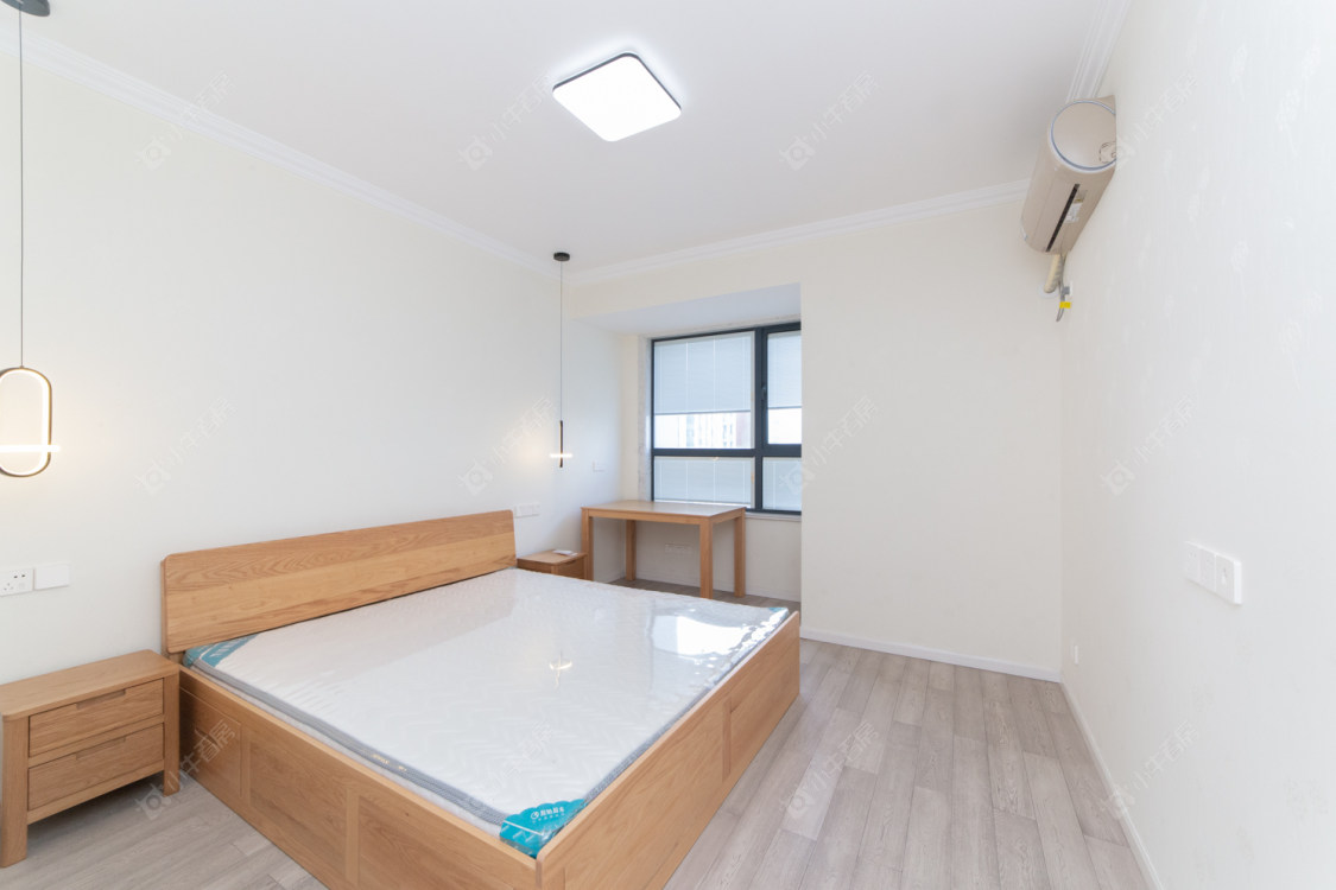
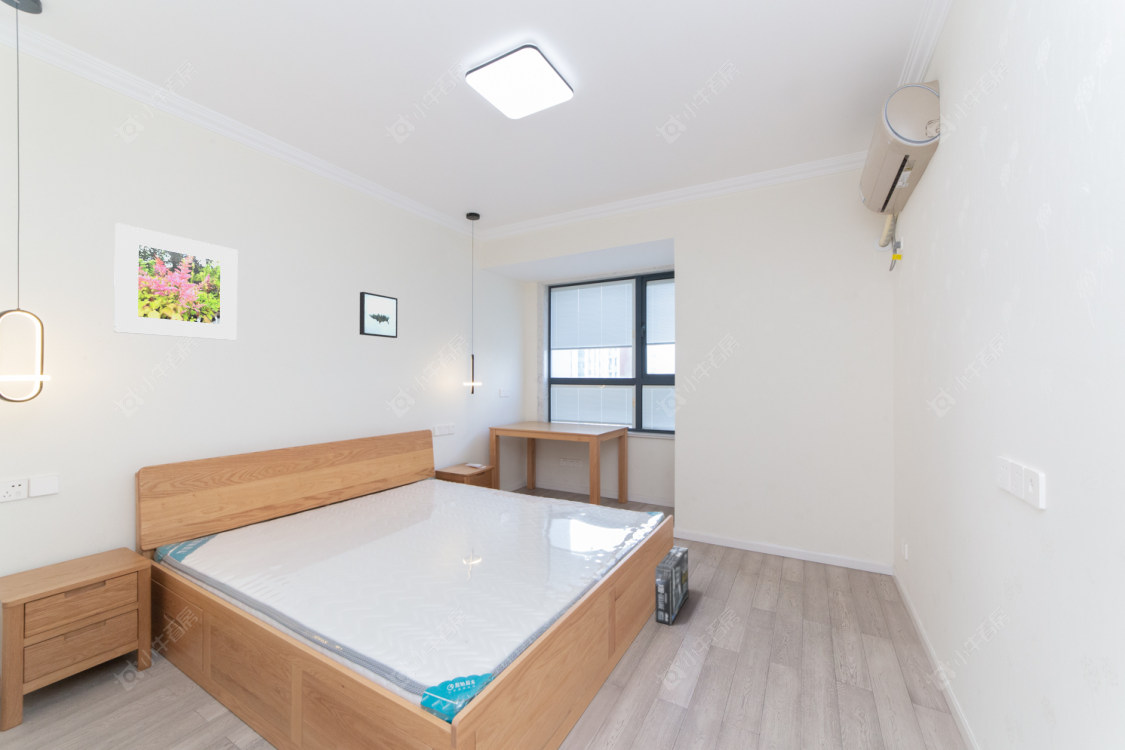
+ wall art [359,291,399,339]
+ box [654,545,690,626]
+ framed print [113,222,238,341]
